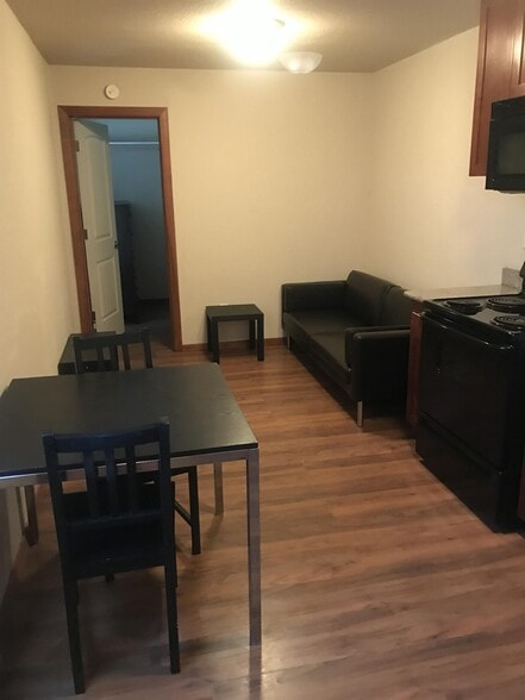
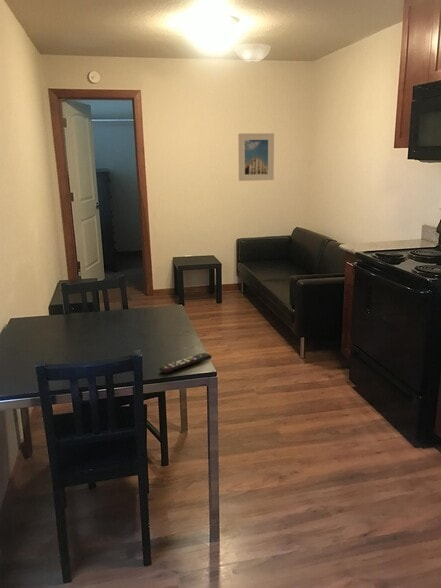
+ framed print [237,132,275,182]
+ remote control [158,352,213,374]
